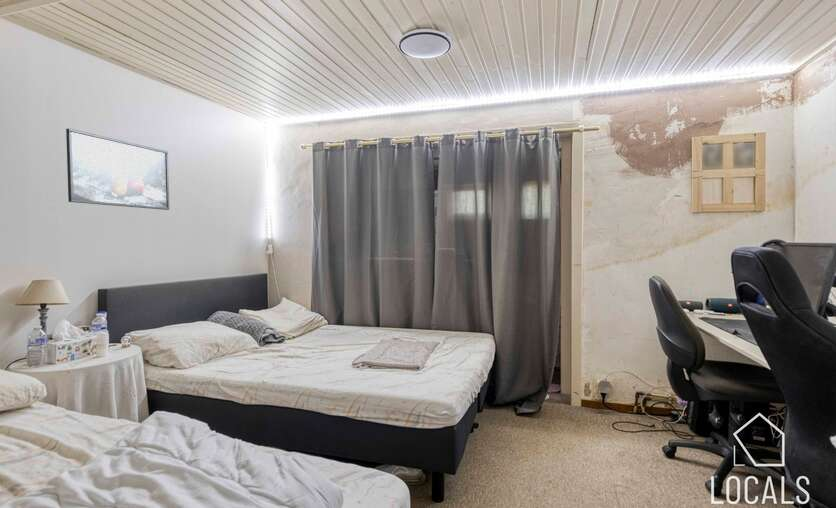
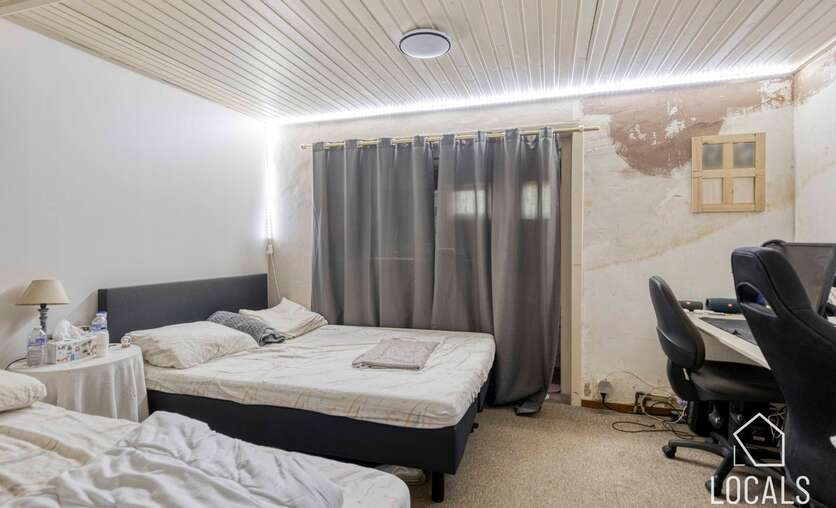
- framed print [65,127,170,211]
